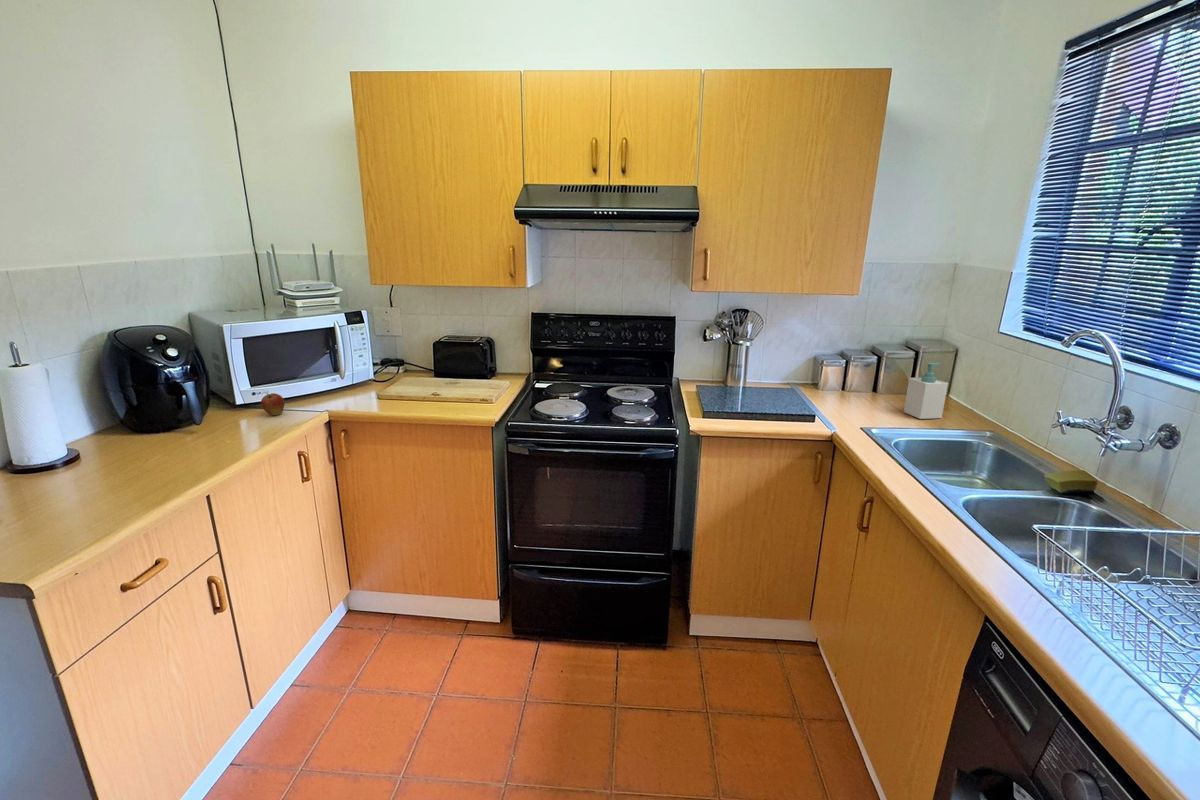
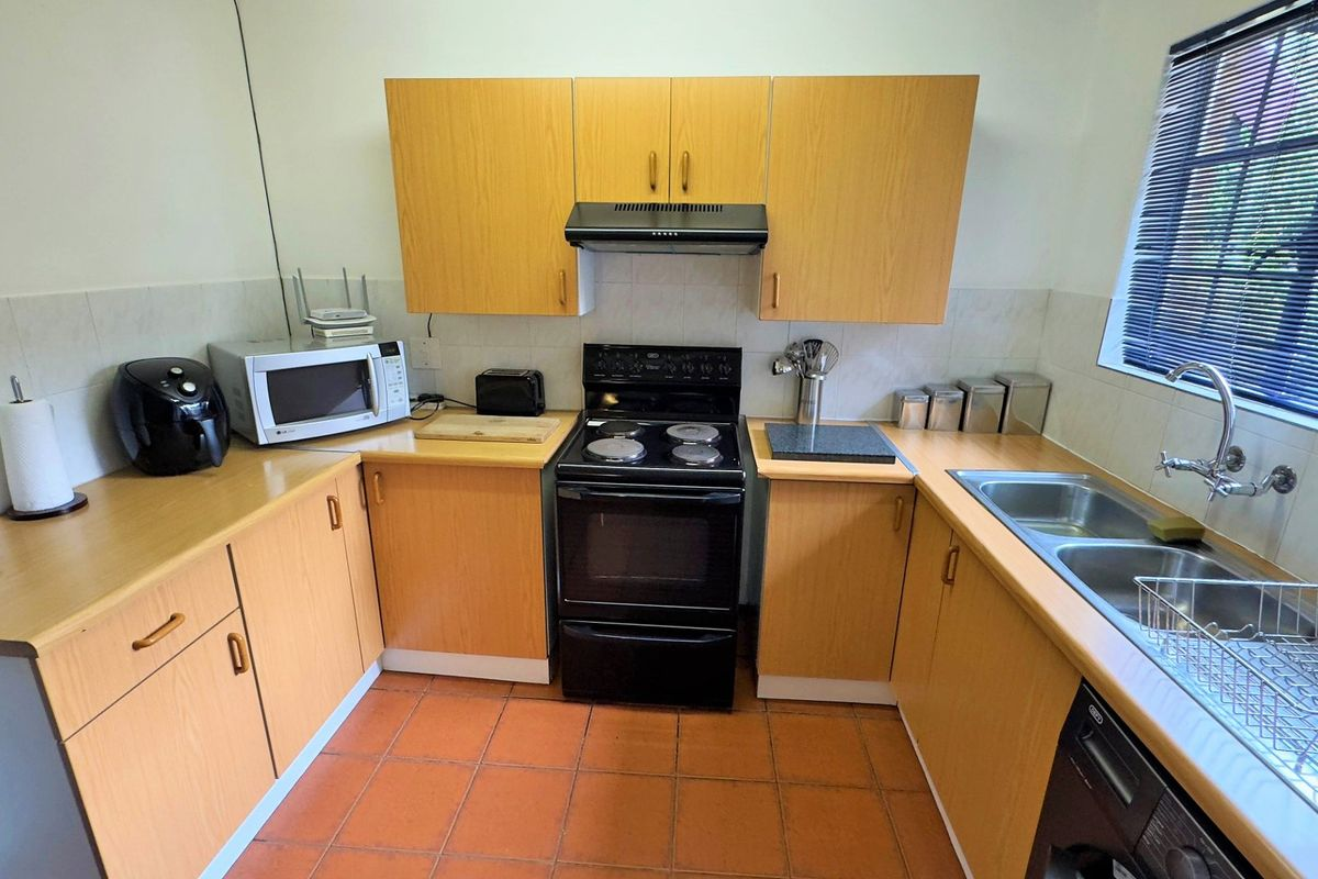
- soap bottle [903,362,949,420]
- fruit [260,392,285,416]
